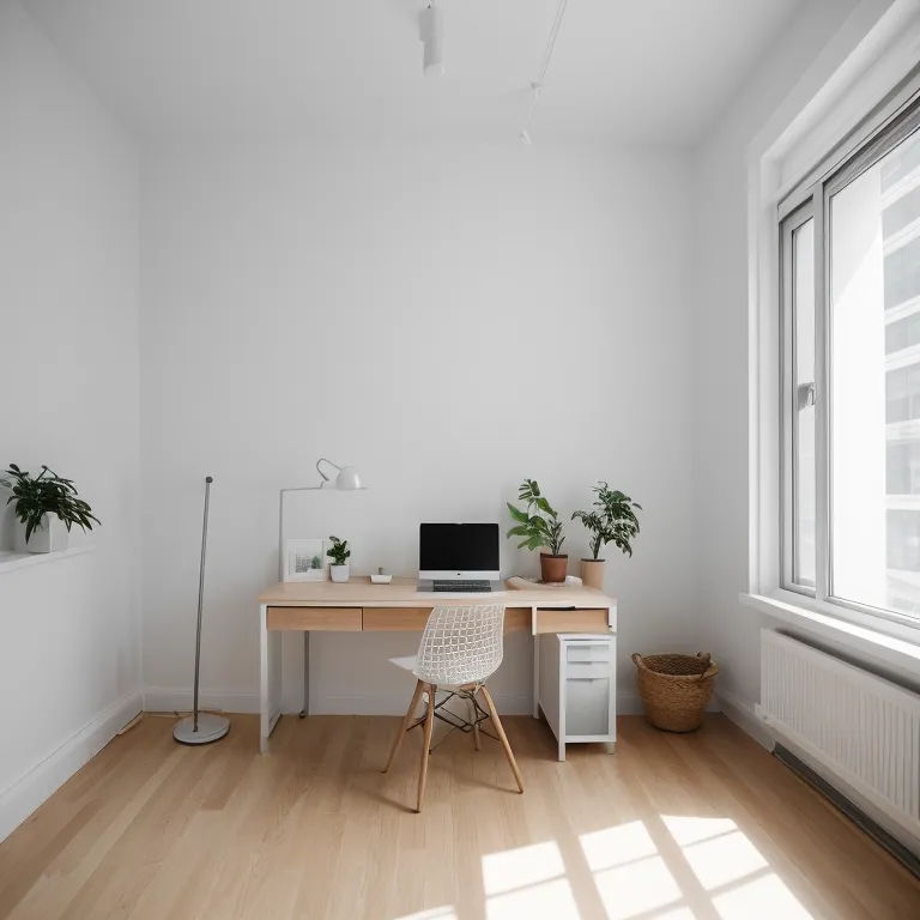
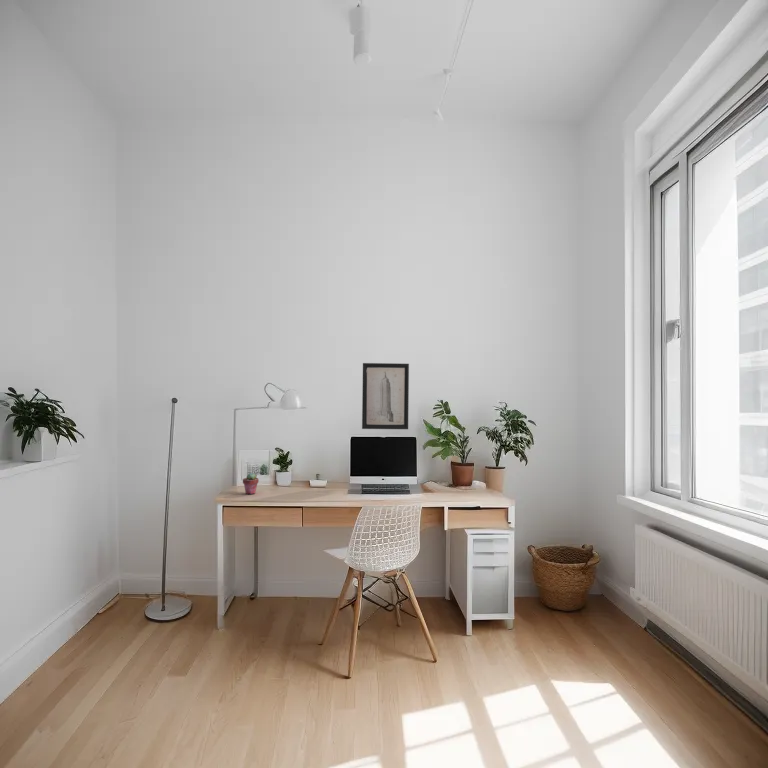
+ potted succulent [242,472,260,495]
+ wall art [361,362,410,430]
